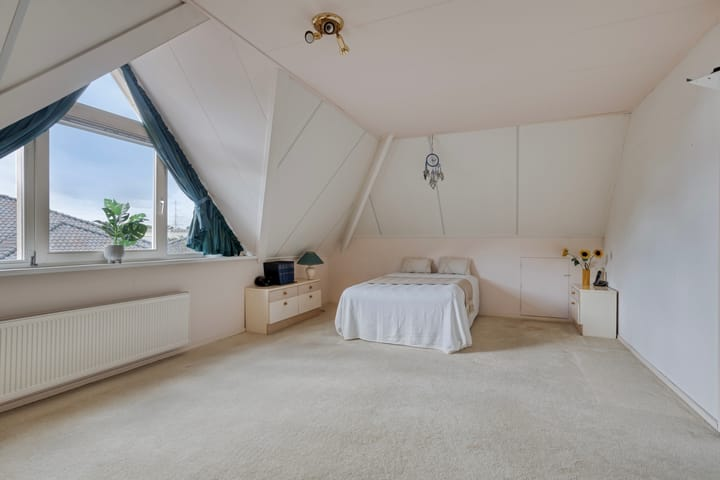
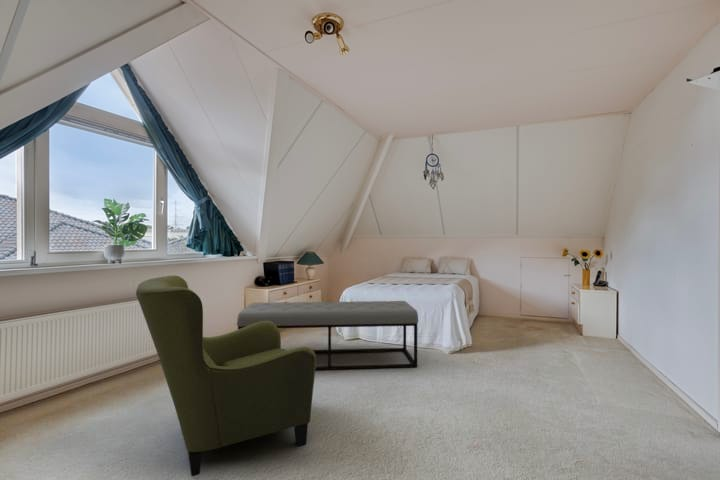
+ armchair [135,274,317,477]
+ bench [236,300,419,371]
